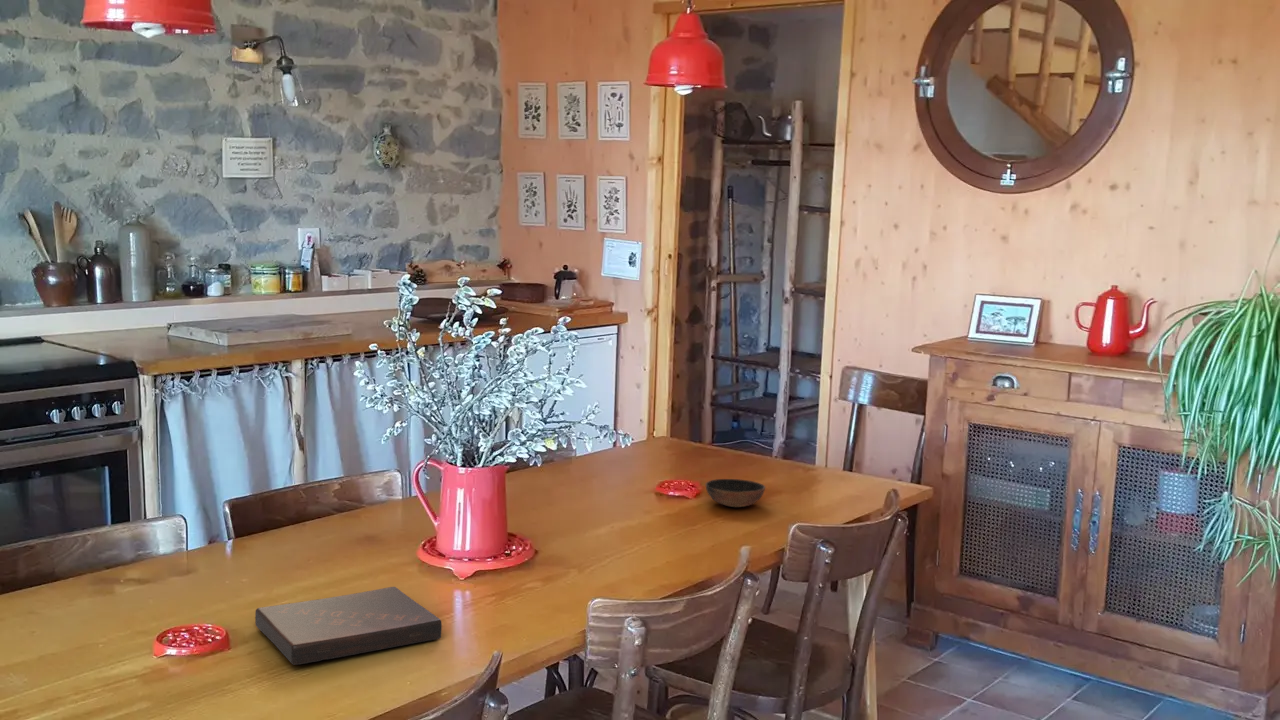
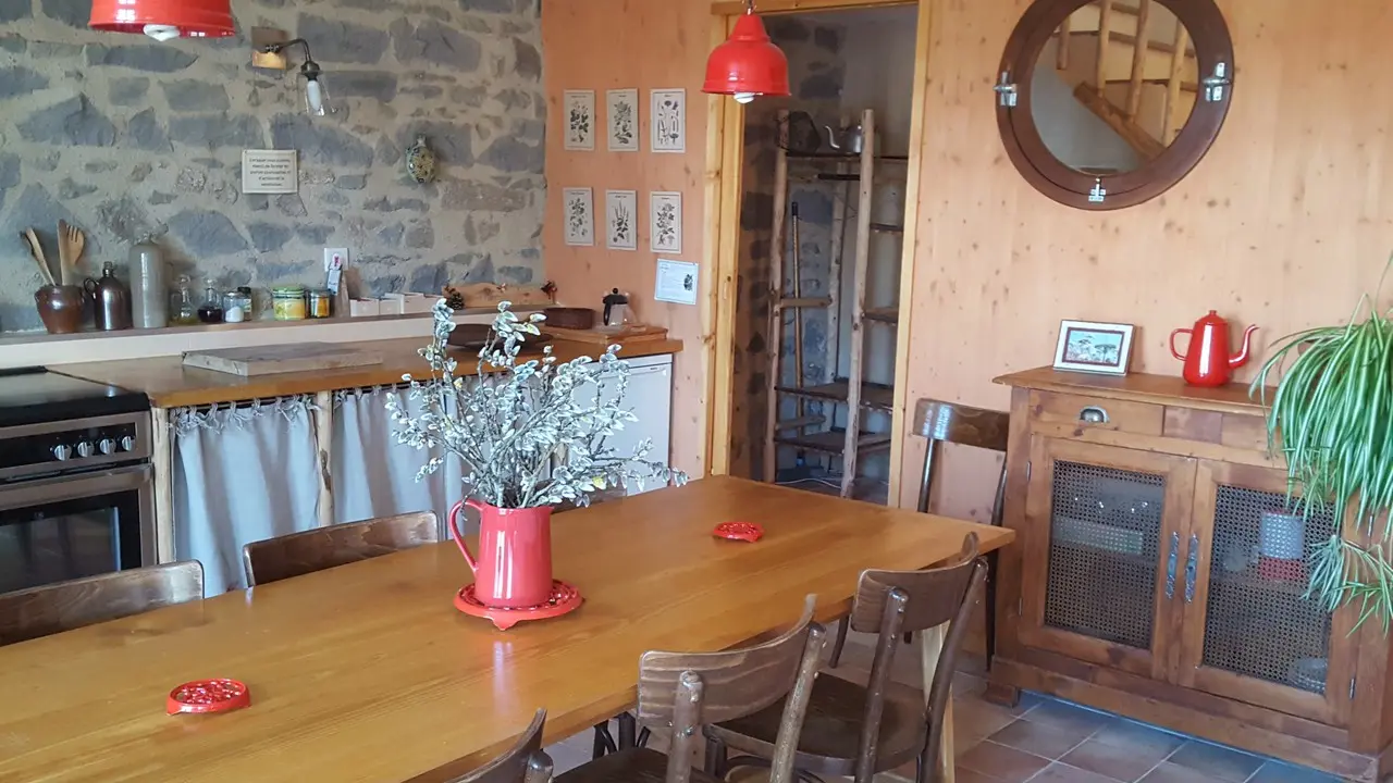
- book [254,586,443,666]
- bowl [705,478,766,508]
